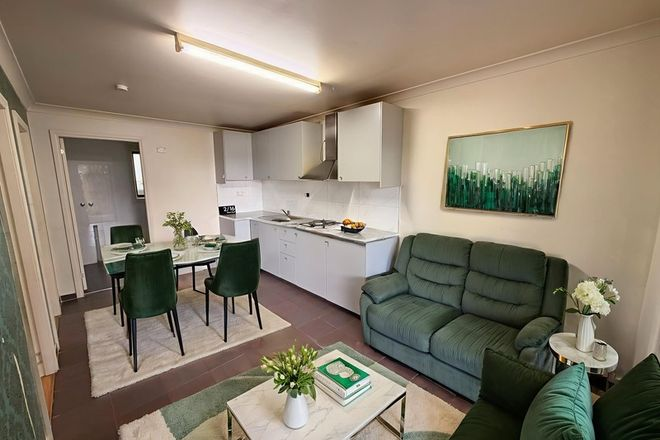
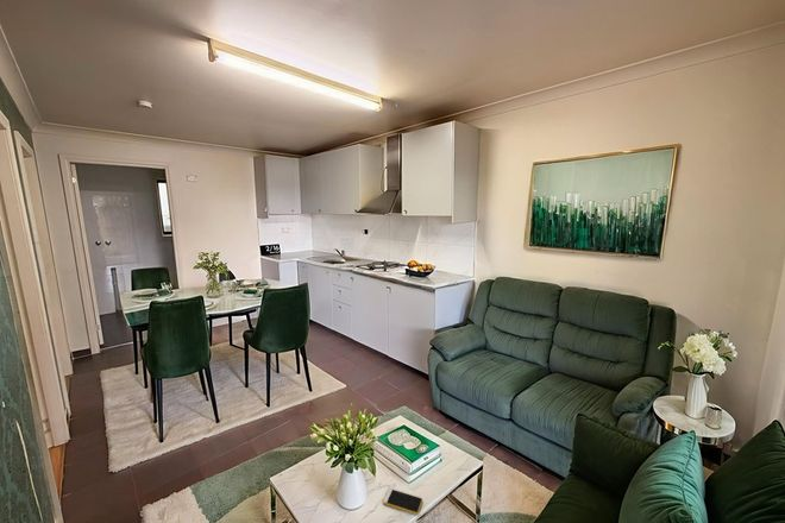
+ smartphone [382,487,423,516]
